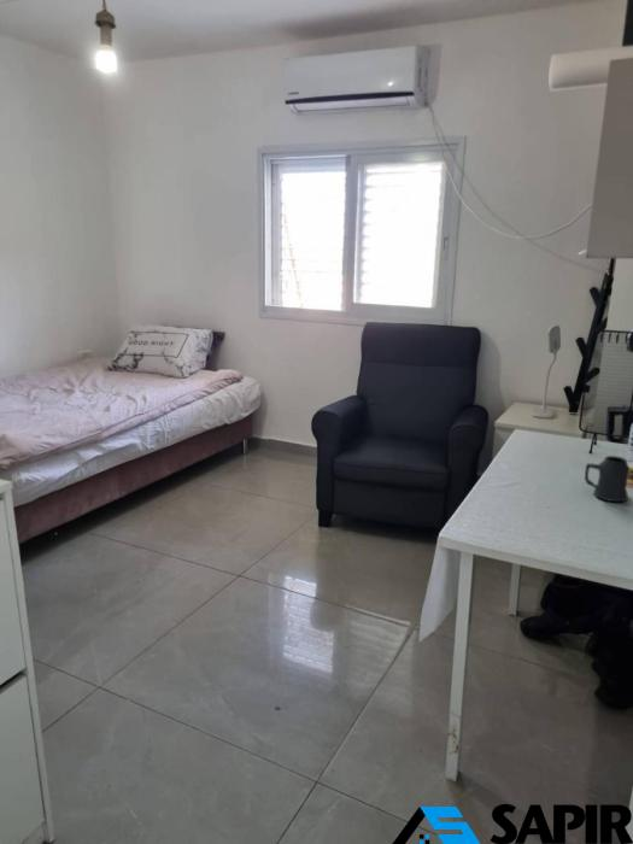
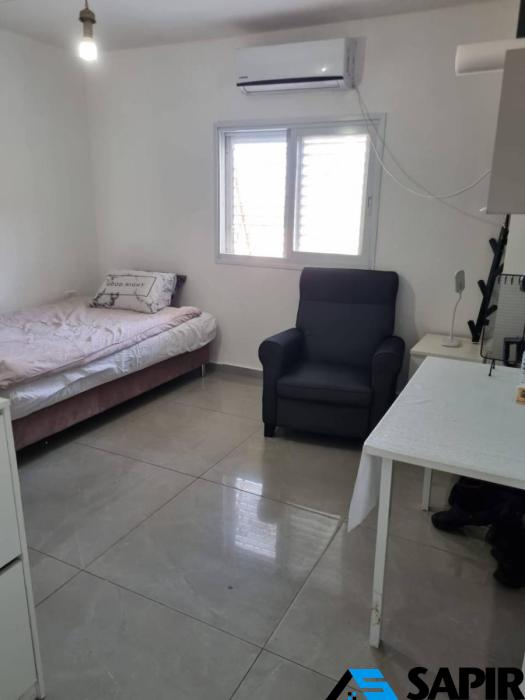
- mug [584,455,631,503]
